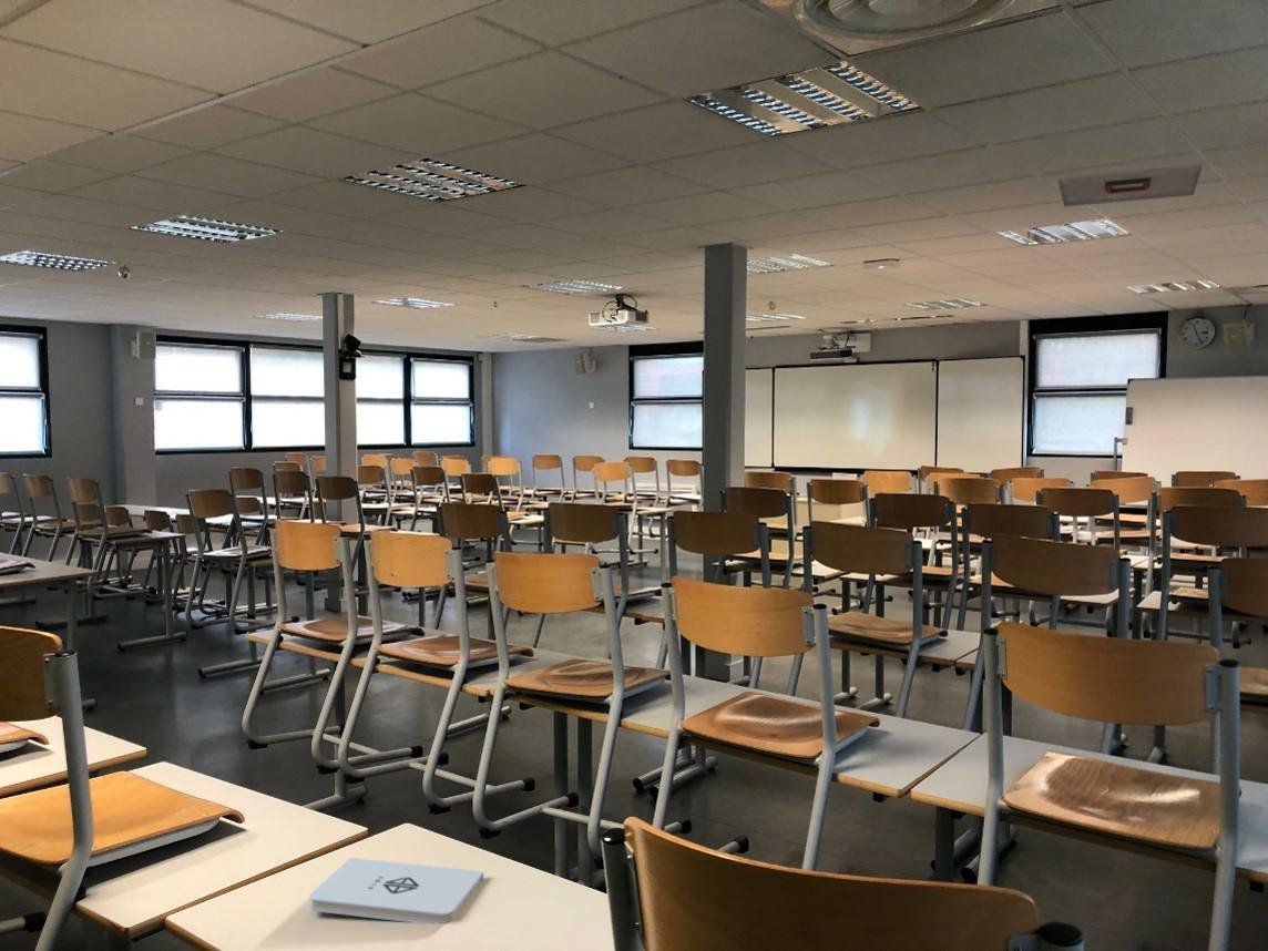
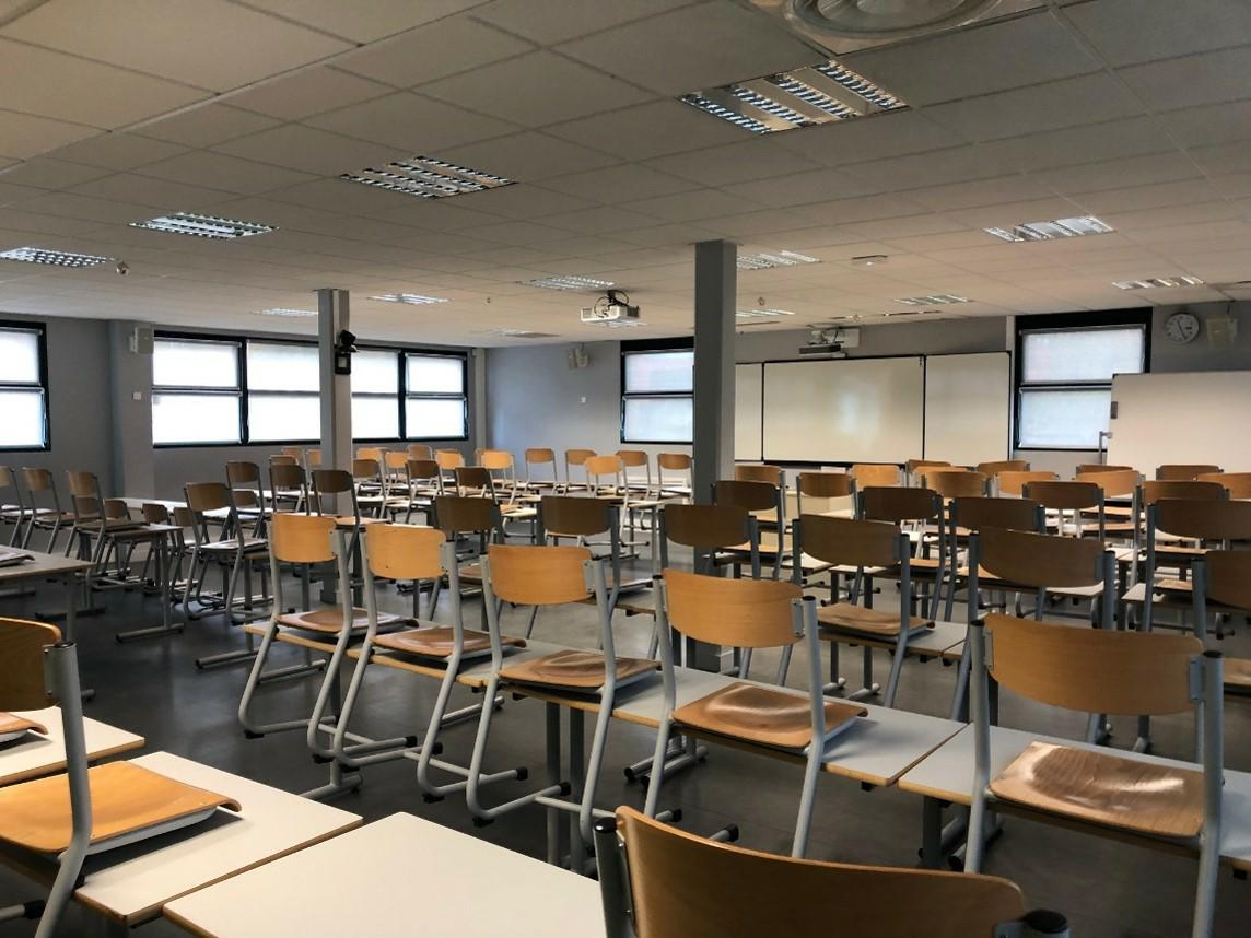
- ceiling vent [1057,162,1204,207]
- notepad [308,857,484,924]
